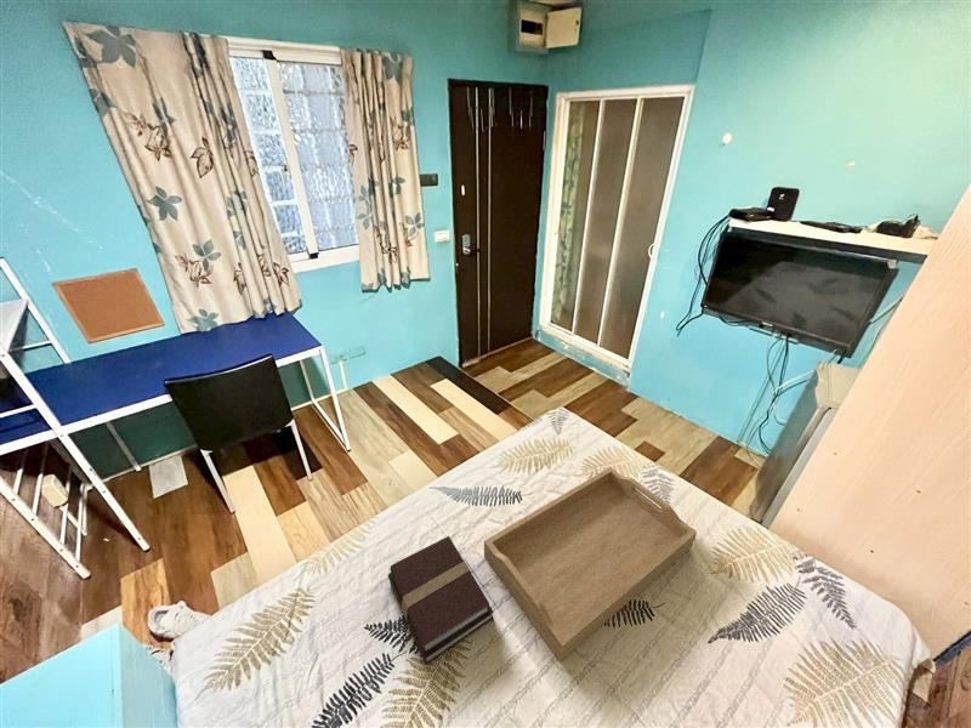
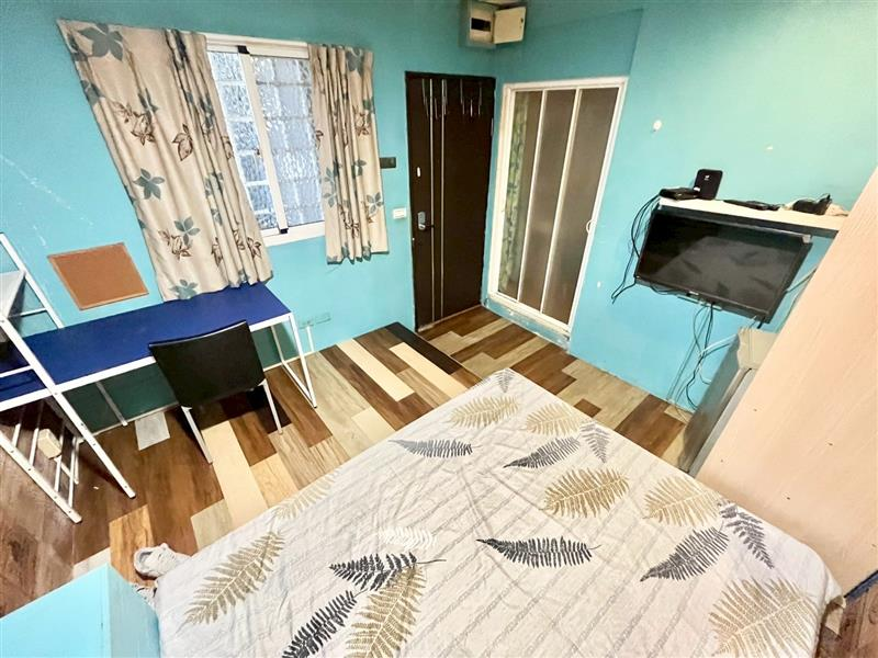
- serving tray [483,466,698,662]
- book [387,535,495,665]
